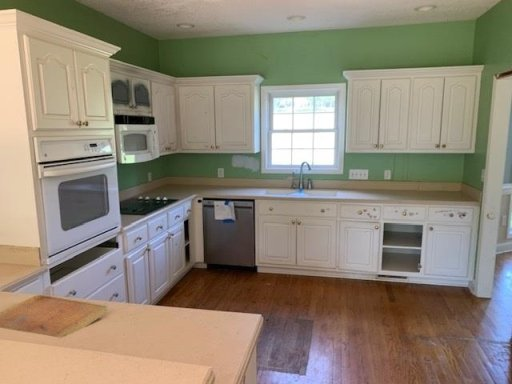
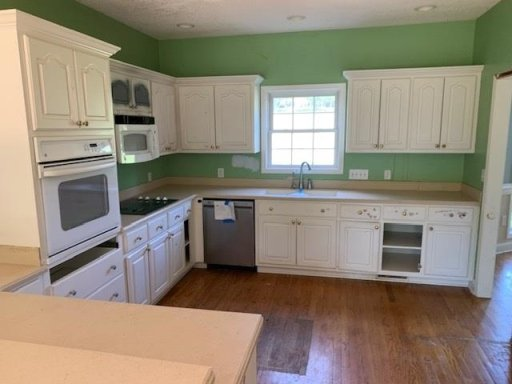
- cutting board [0,294,110,339]
